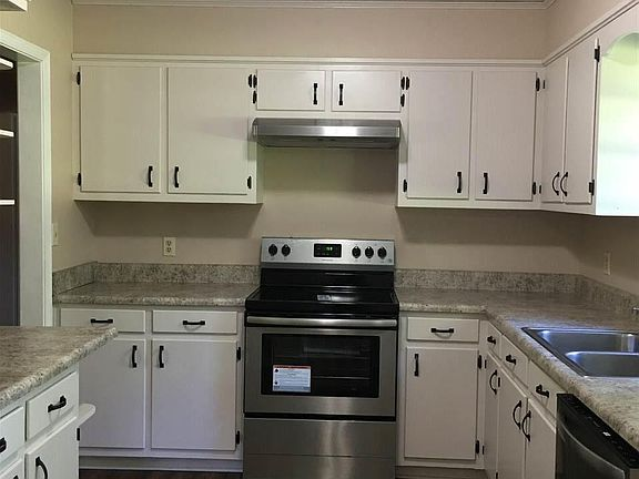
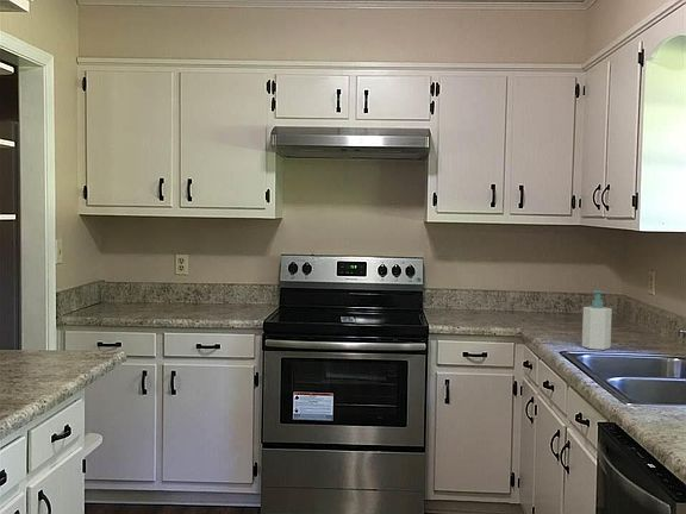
+ soap bottle [581,289,613,351]
